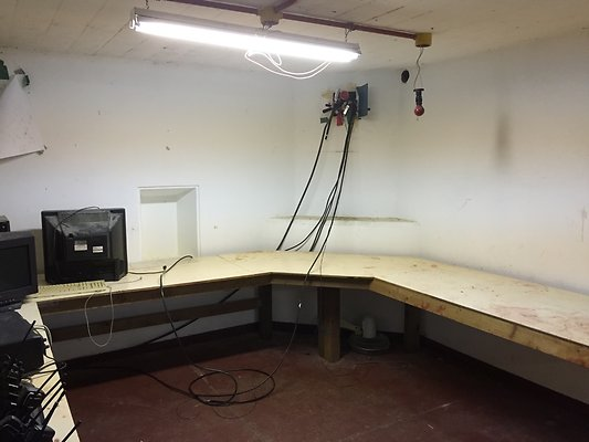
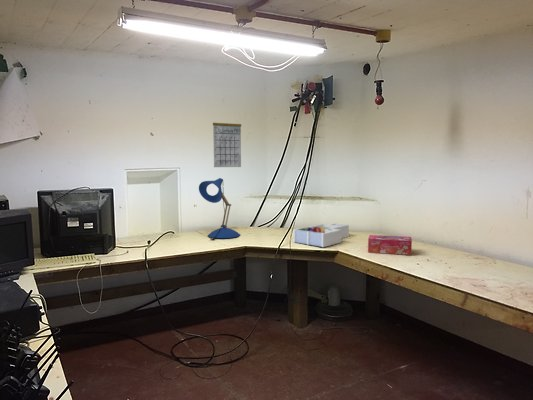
+ desk organizer [292,222,350,248]
+ tissue box [367,234,413,256]
+ calendar [212,121,242,168]
+ desk lamp [198,177,241,241]
